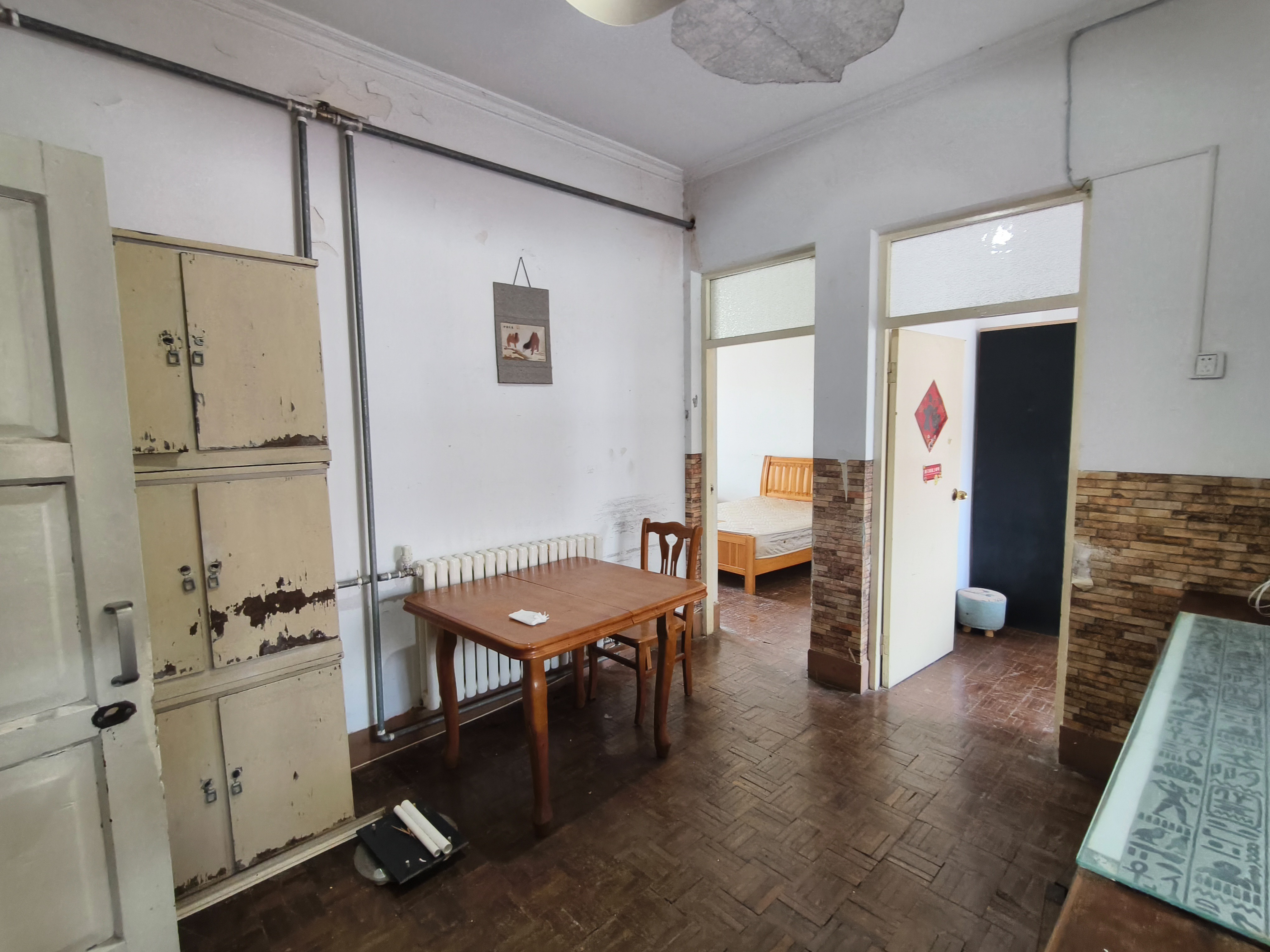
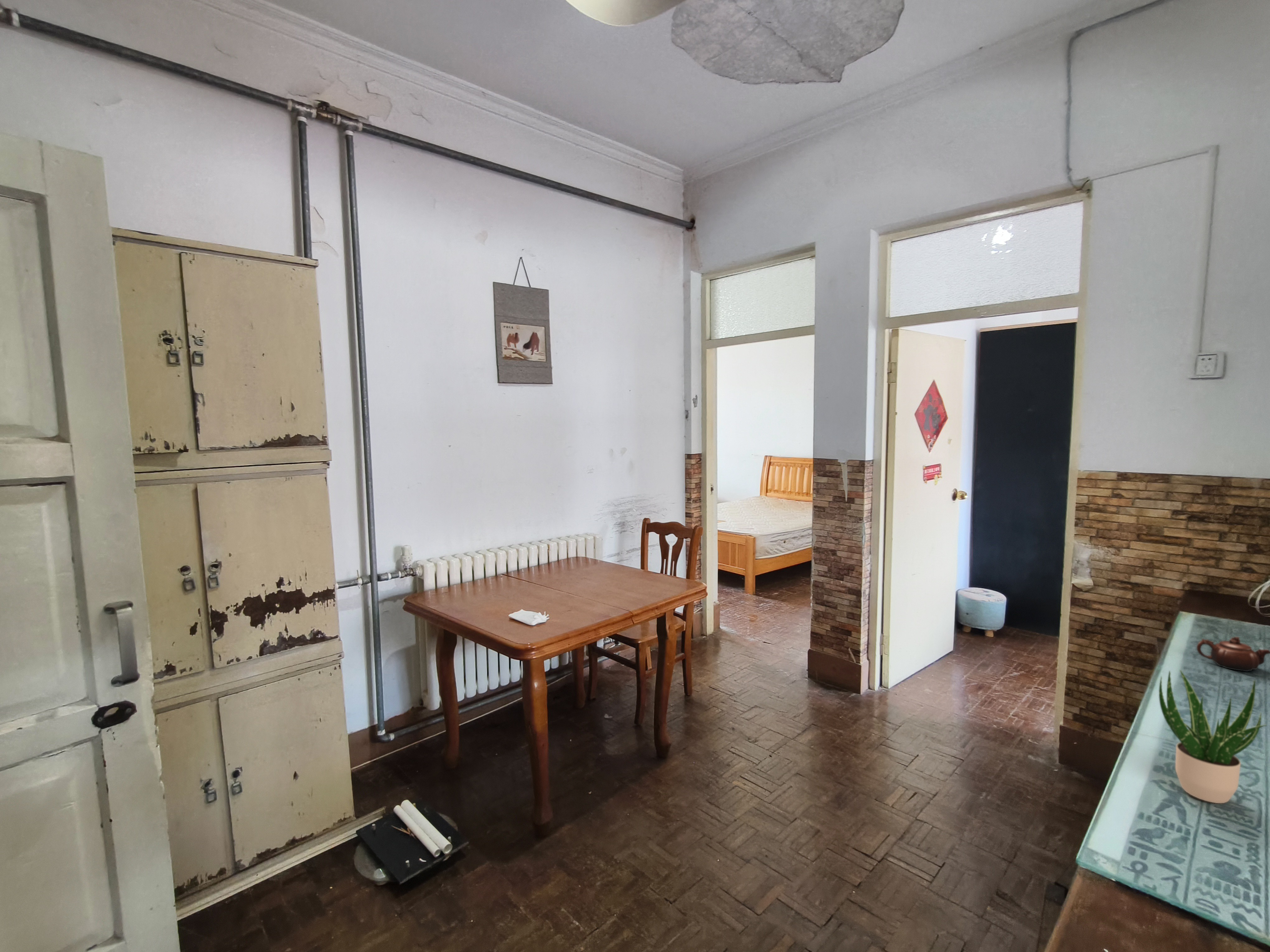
+ teapot [1197,637,1270,672]
+ potted plant [1159,670,1268,804]
